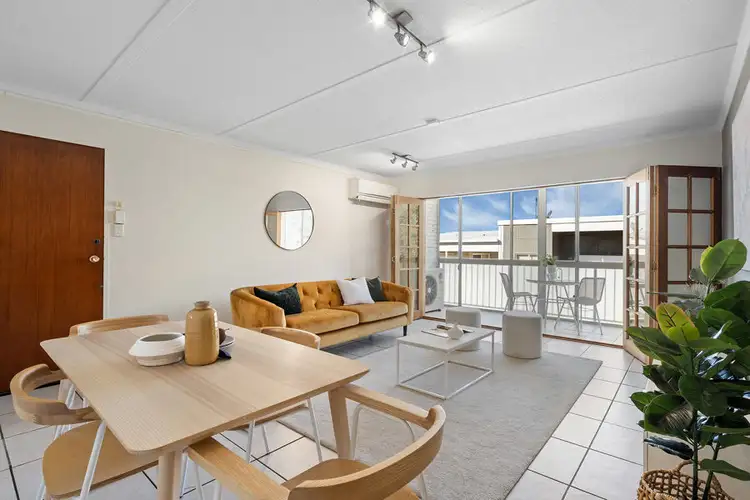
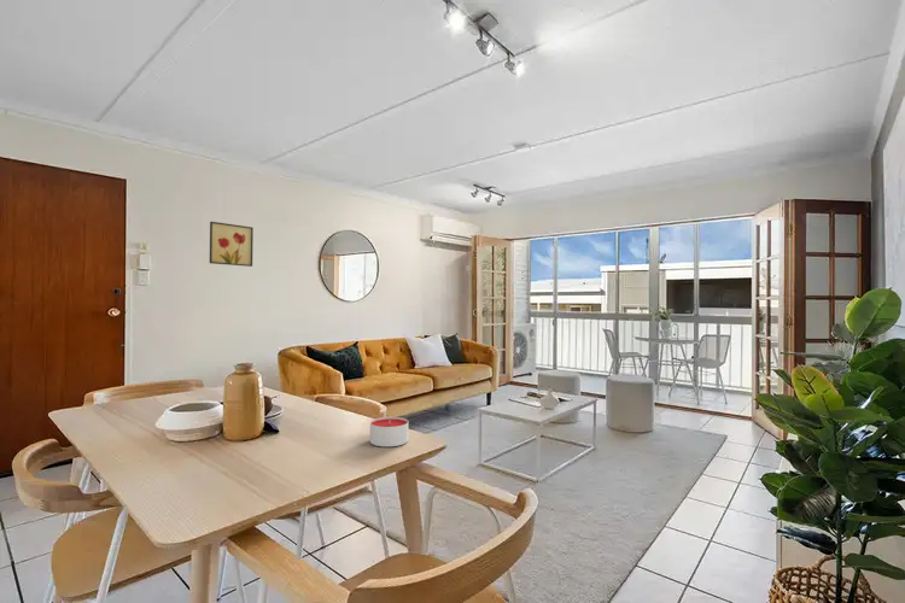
+ wall art [209,221,255,268]
+ candle [369,416,409,447]
